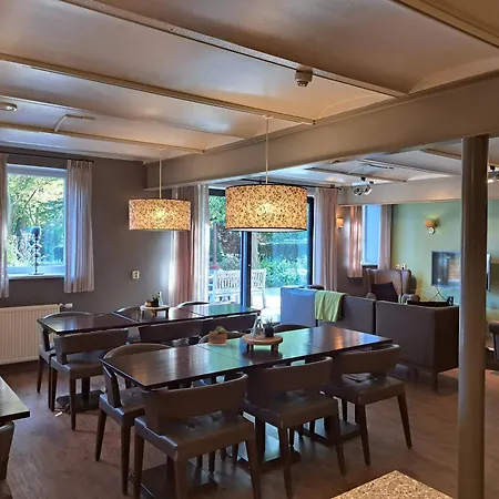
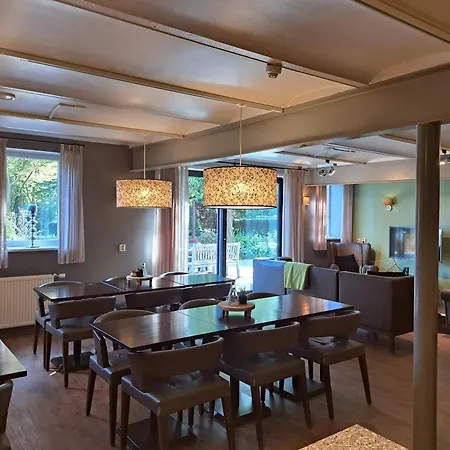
- succulent plant [206,325,230,347]
